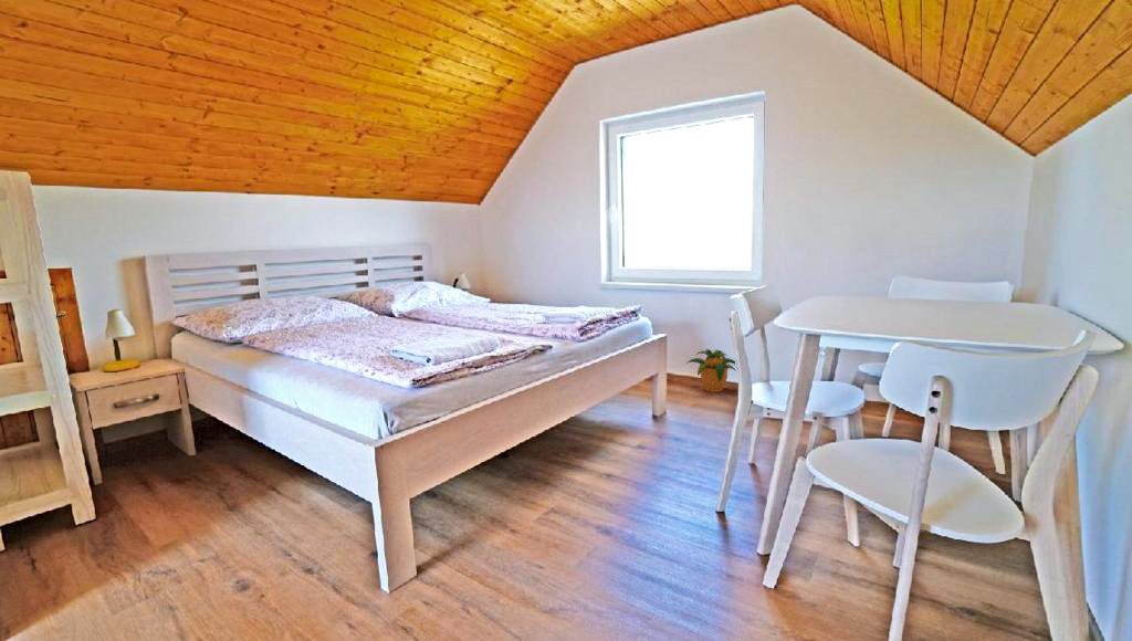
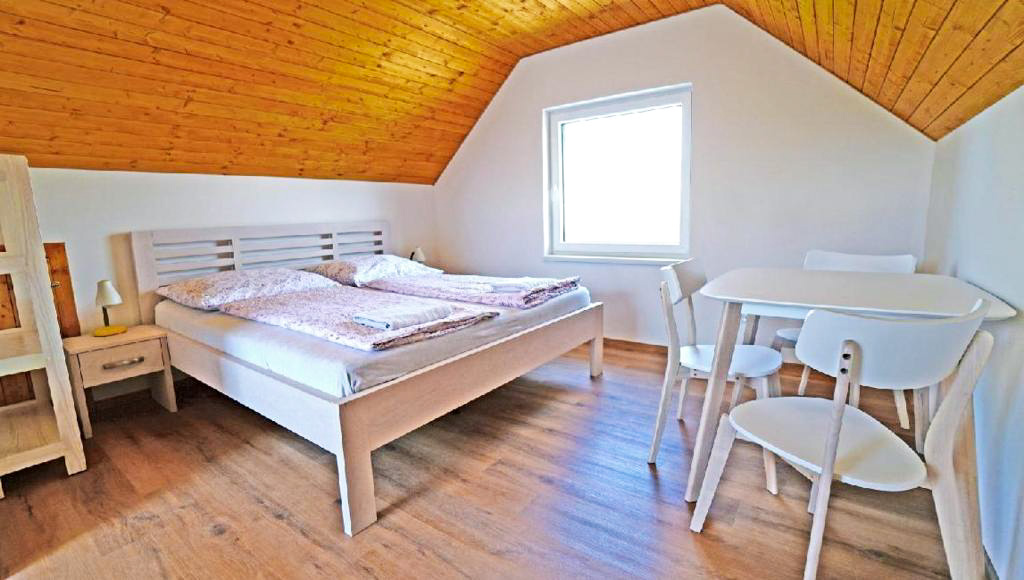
- potted plant [684,348,737,393]
